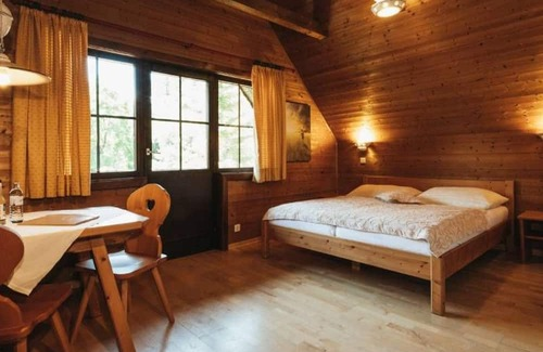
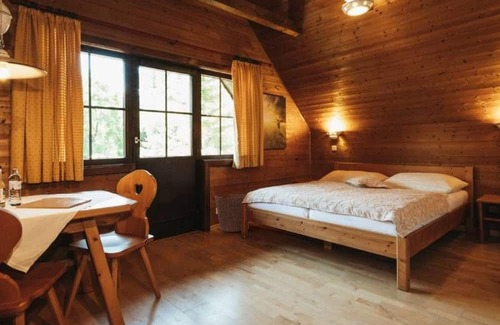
+ basket [214,193,247,233]
